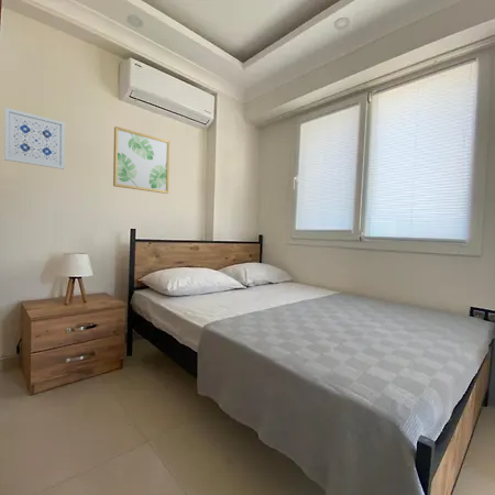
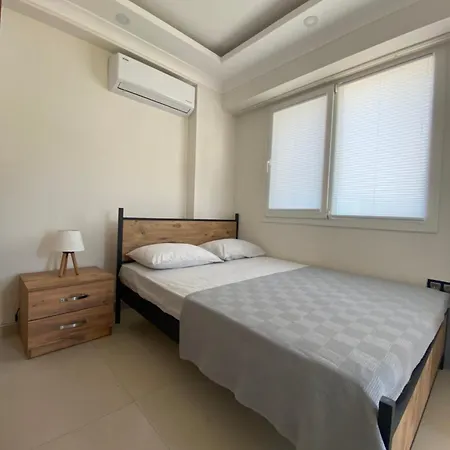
- wall art [112,125,170,195]
- wall art [3,107,66,170]
